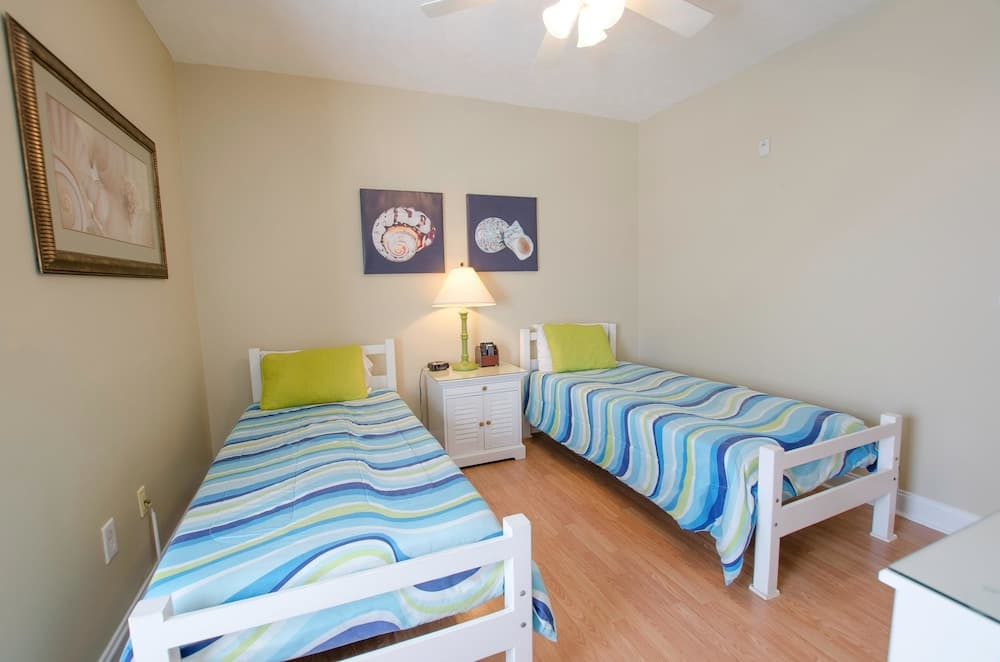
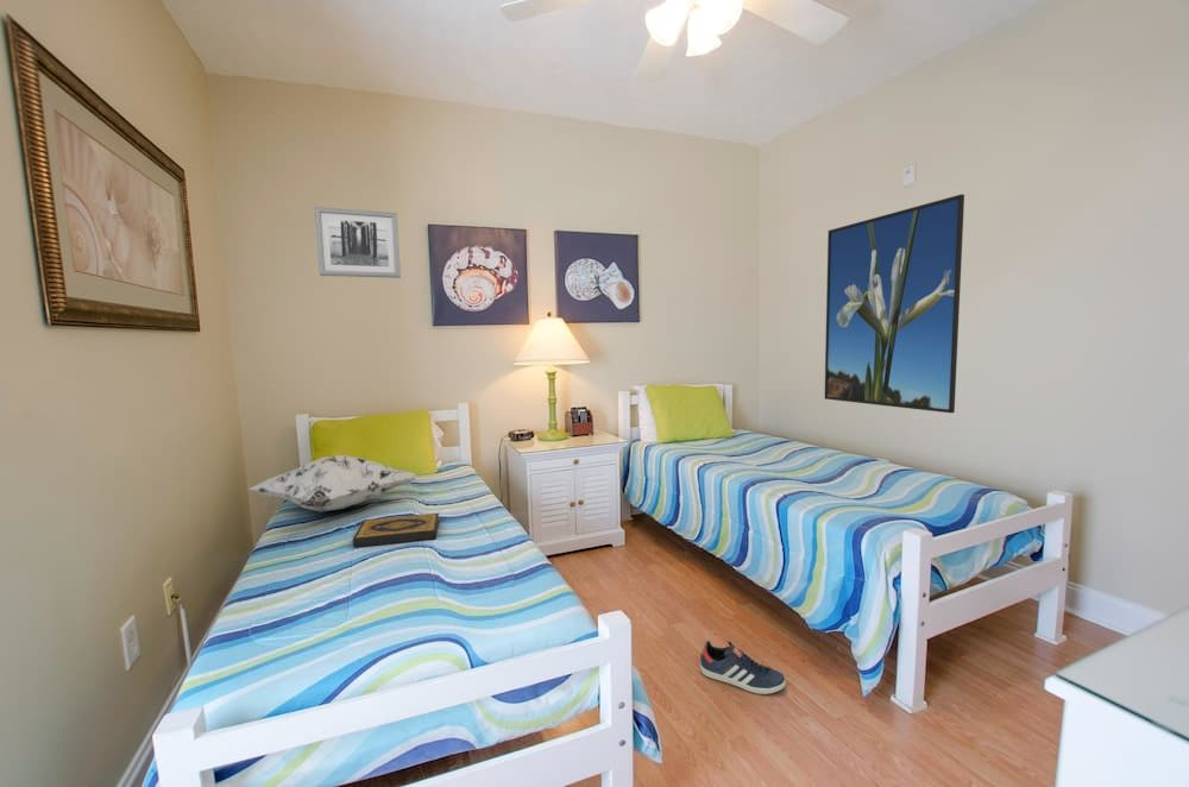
+ wall art [314,206,402,279]
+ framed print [824,194,965,414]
+ decorative pillow [246,454,419,512]
+ hardback book [352,512,440,548]
+ sneaker [699,640,787,695]
